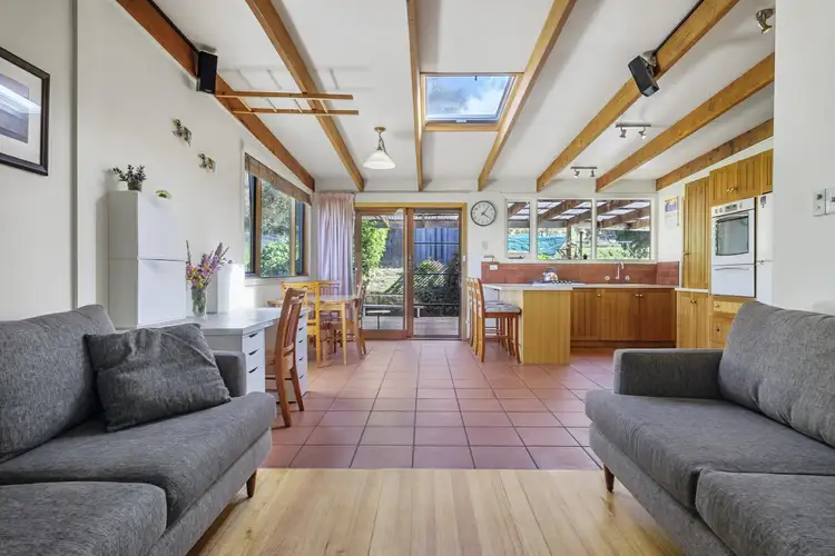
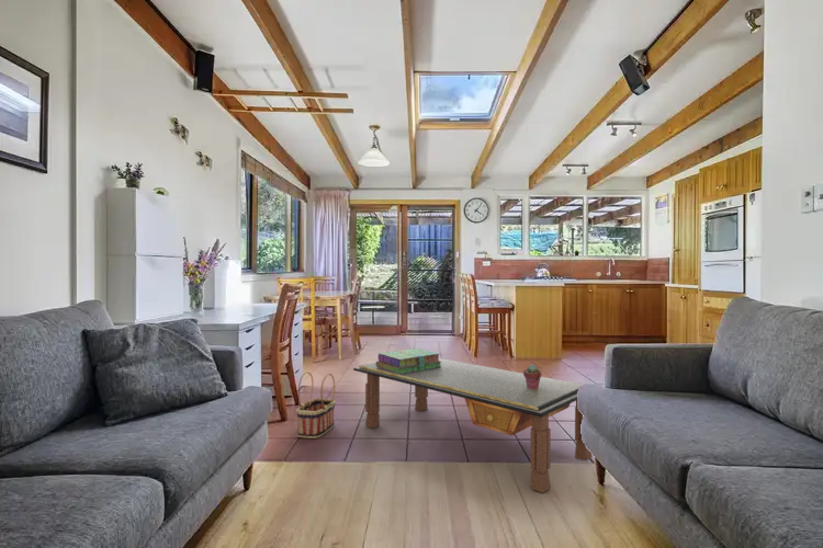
+ stack of books [375,347,441,375]
+ potted succulent [522,363,542,389]
+ coffee table [352,357,593,494]
+ basket [295,370,337,439]
